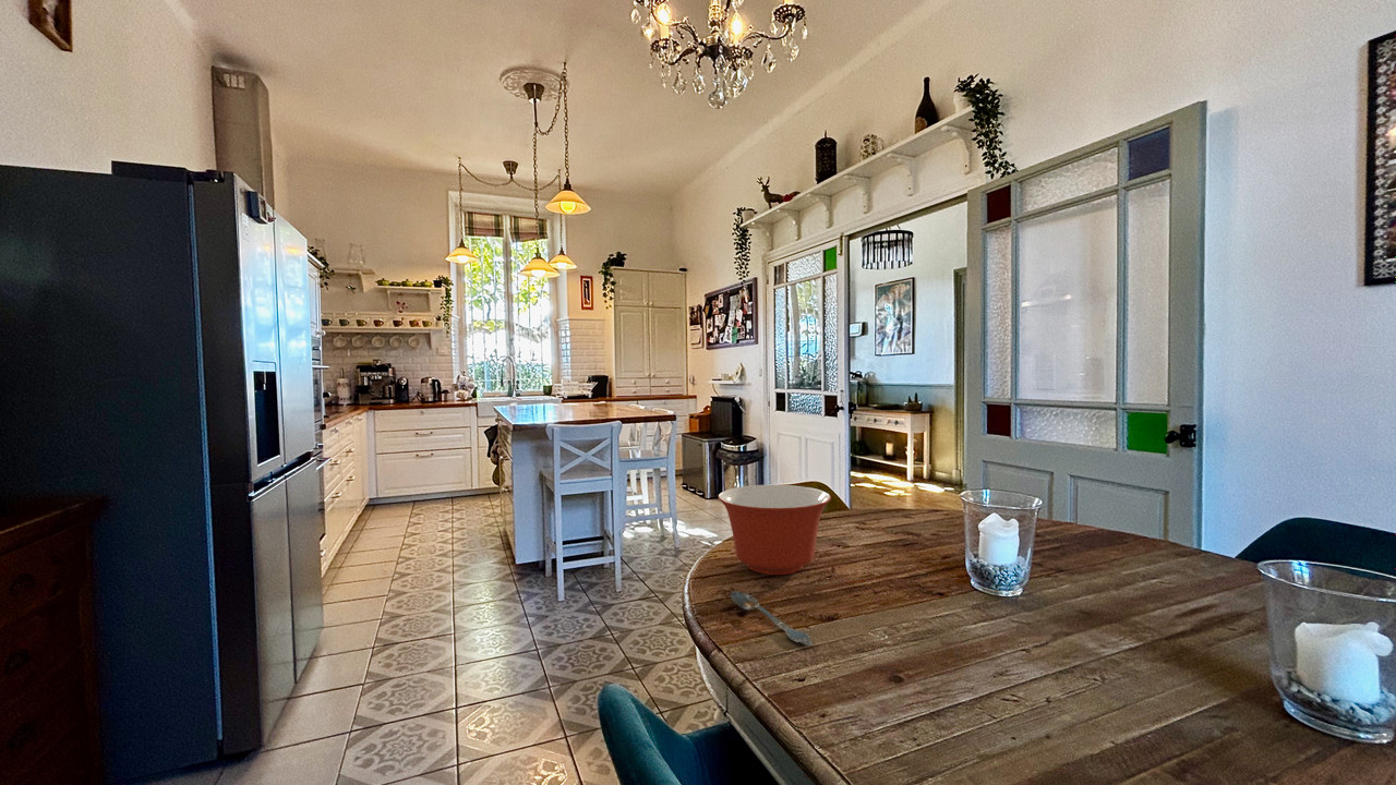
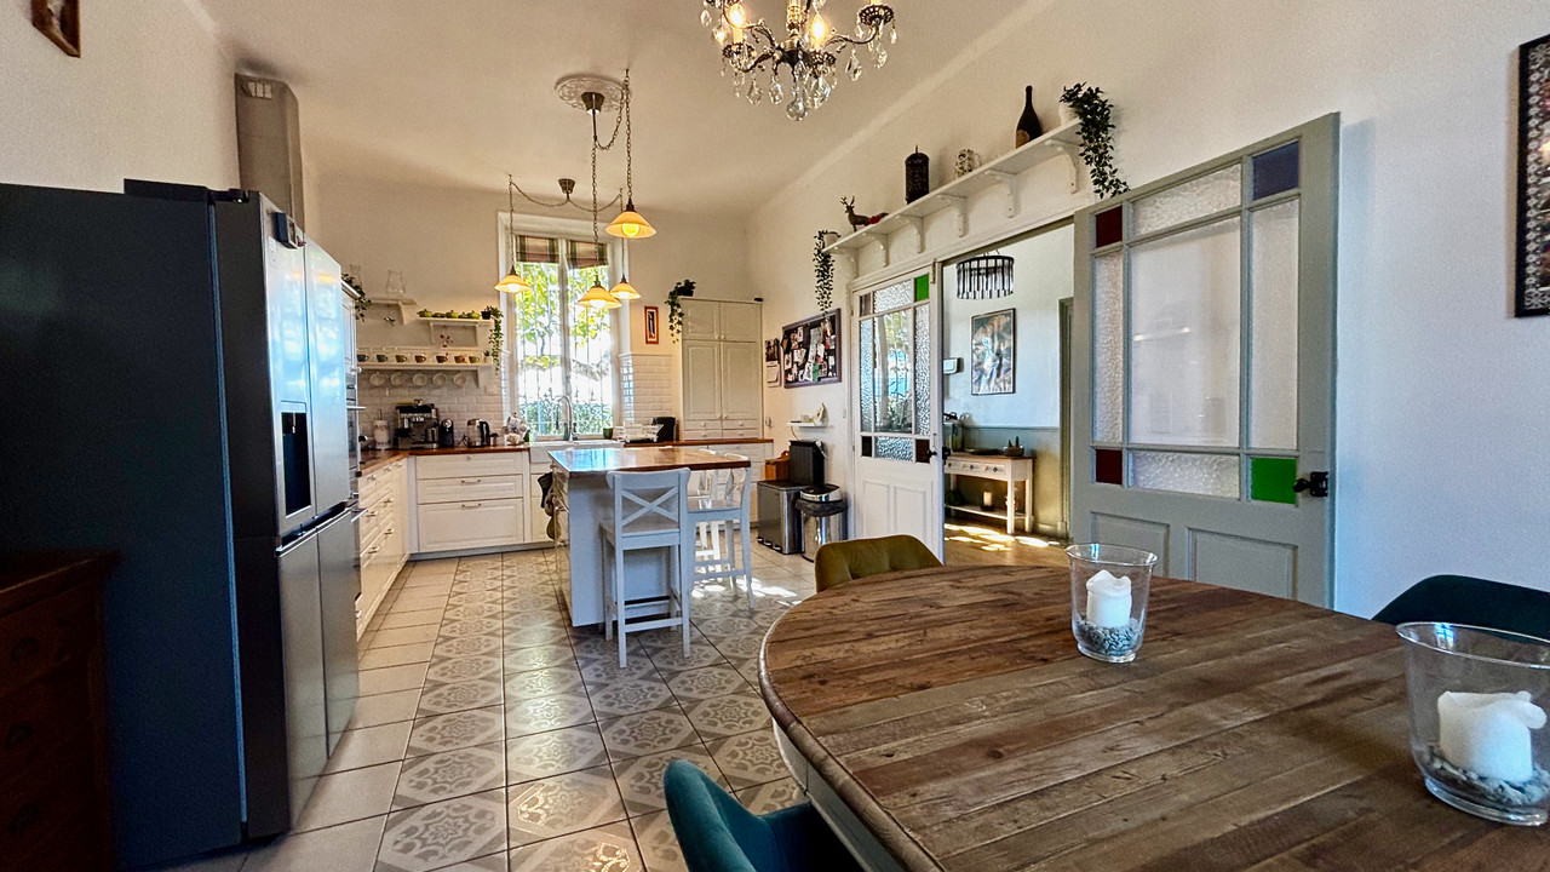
- spoon [729,590,814,647]
- mixing bowl [718,484,832,576]
